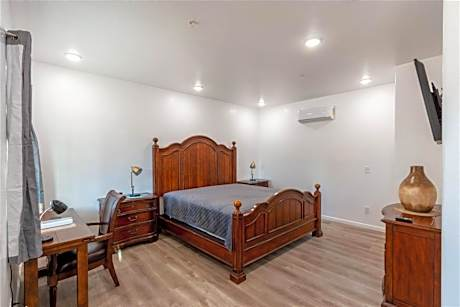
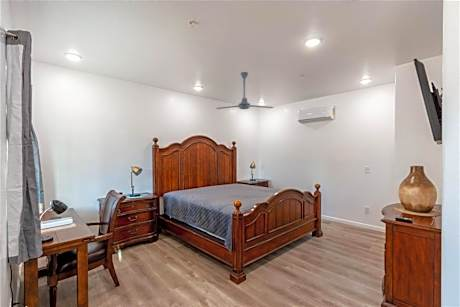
+ ceiling fan [215,71,274,110]
